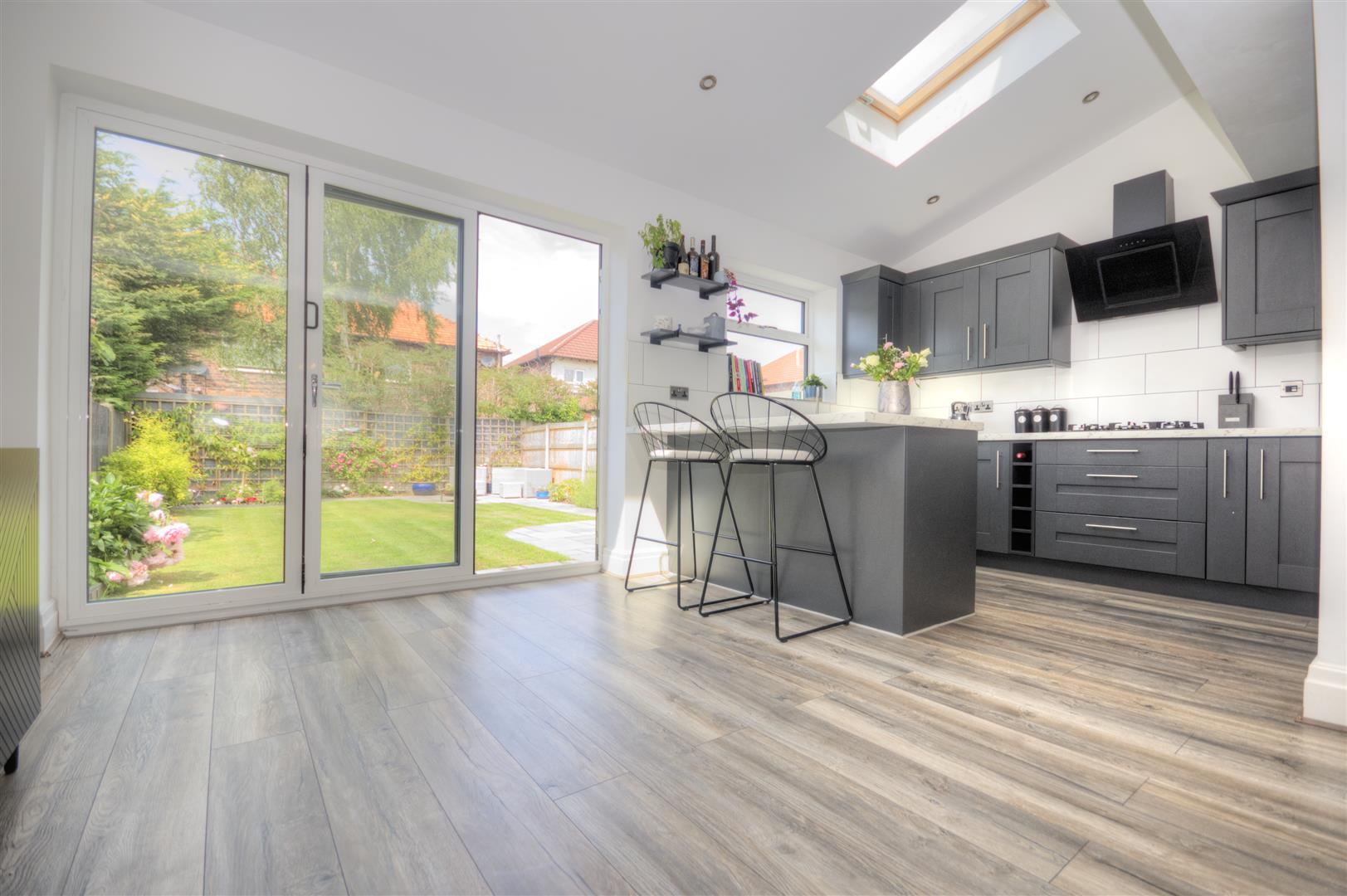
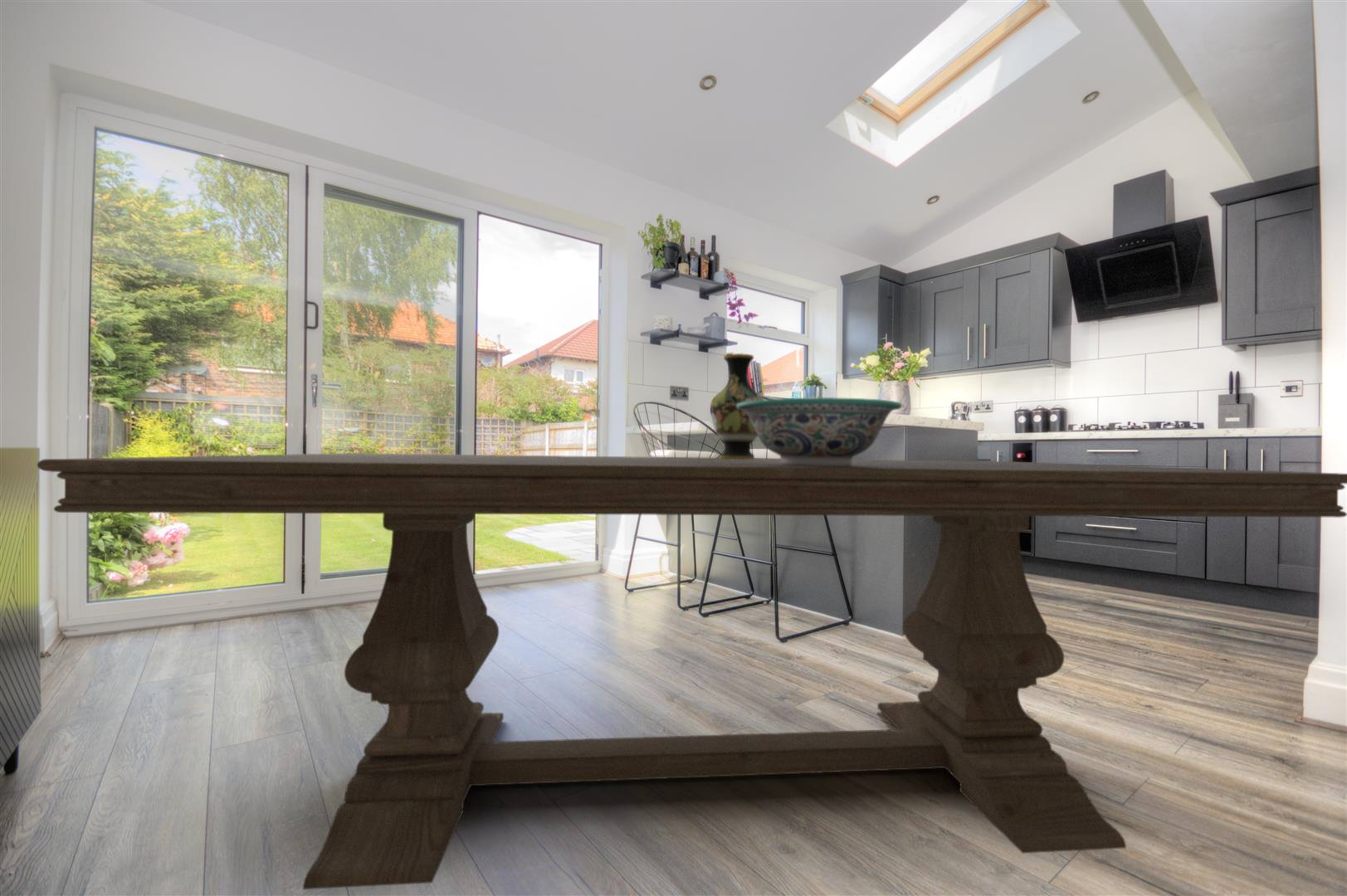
+ vase [710,353,765,459]
+ decorative bowl [736,397,903,466]
+ dining table [37,452,1347,890]
